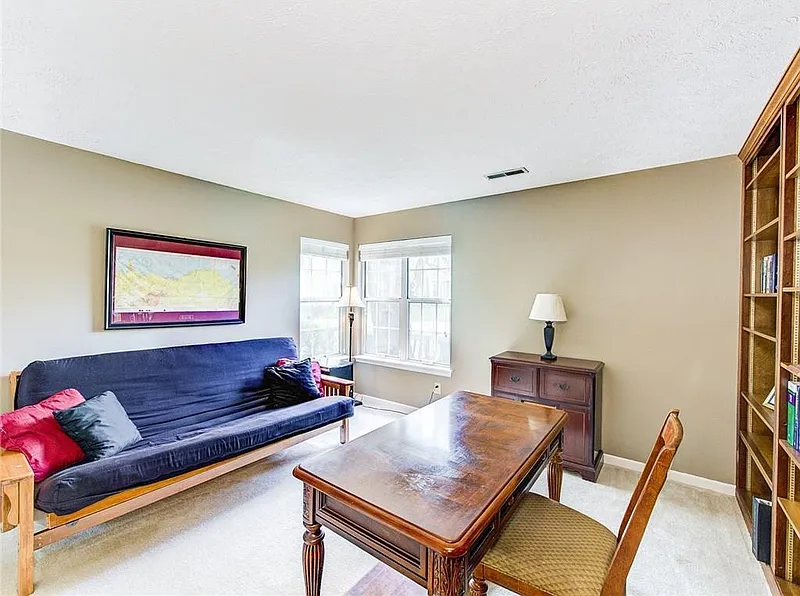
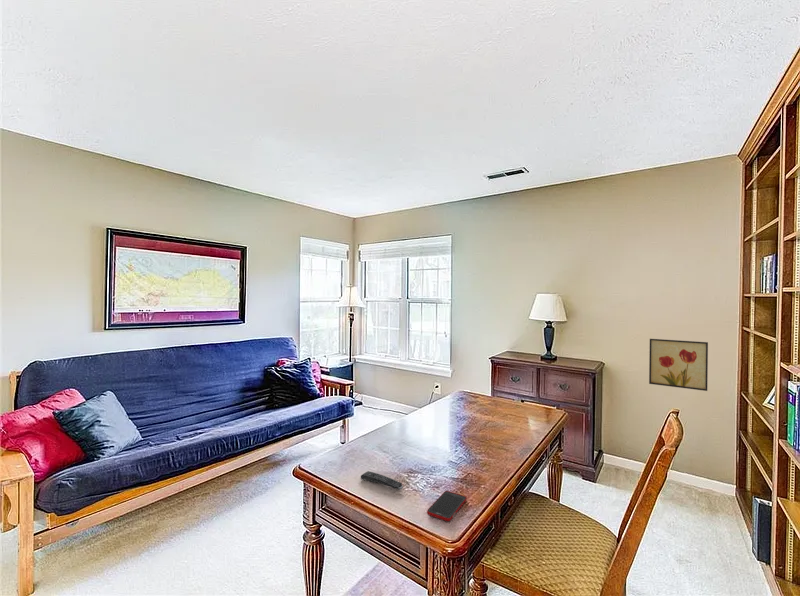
+ cell phone [426,490,468,522]
+ remote control [360,470,404,491]
+ wall art [648,338,709,392]
